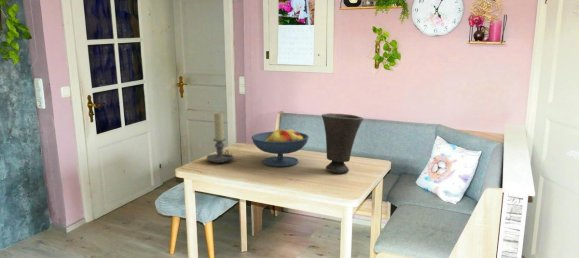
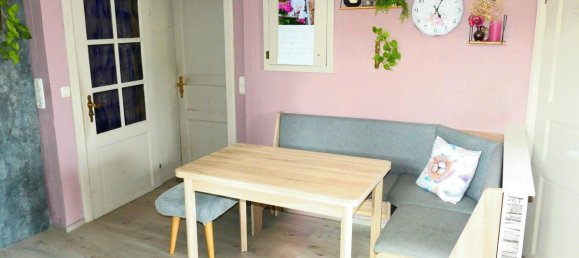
- candle holder [206,111,234,164]
- fruit bowl [251,129,310,167]
- vase [321,112,364,174]
